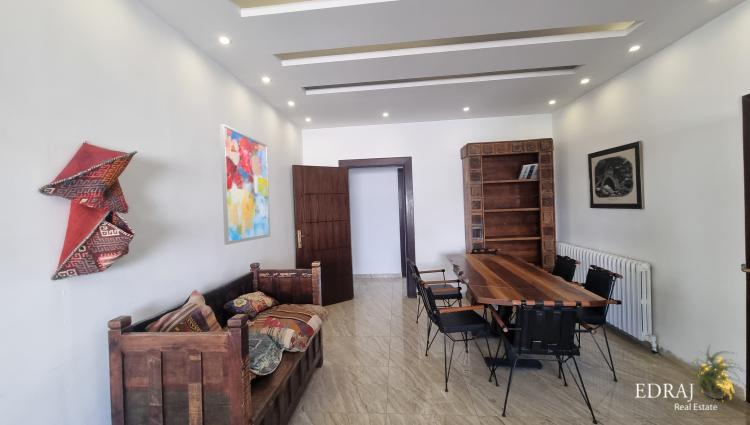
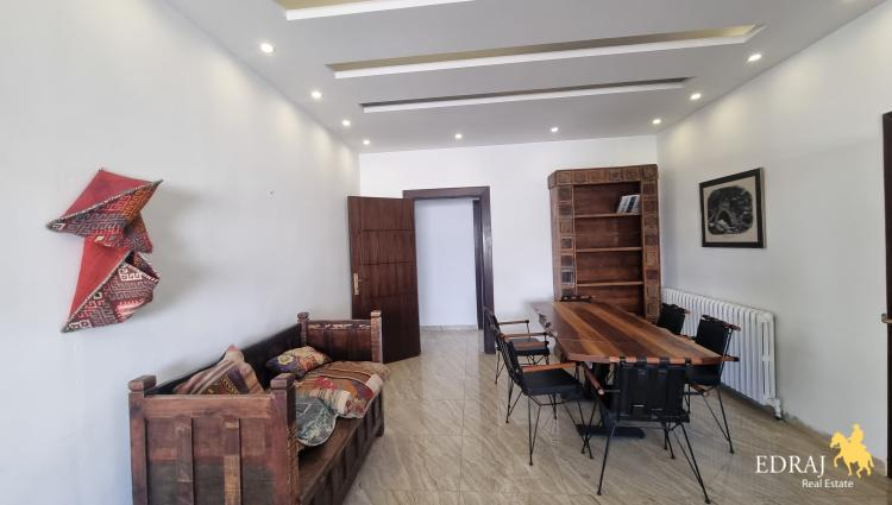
- wall art [219,123,271,246]
- potted plant [682,342,748,400]
